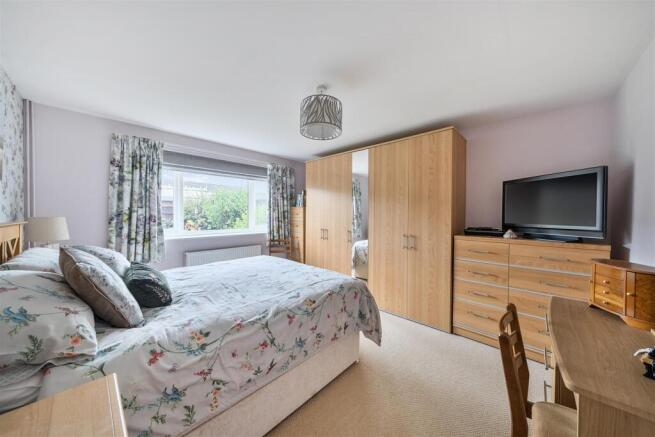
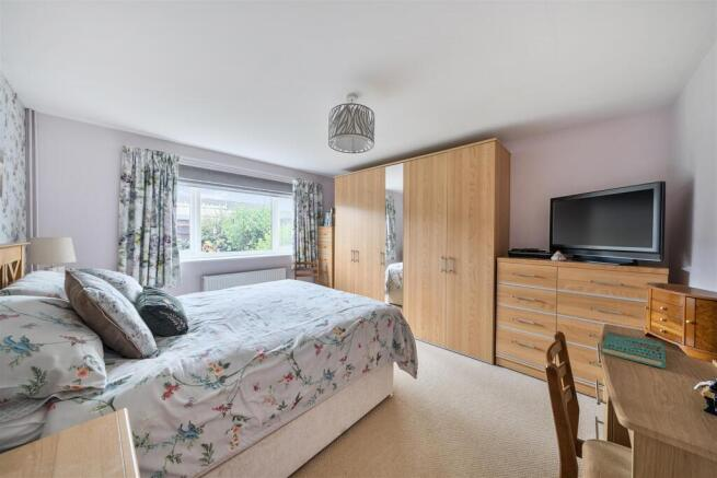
+ book [600,330,668,369]
